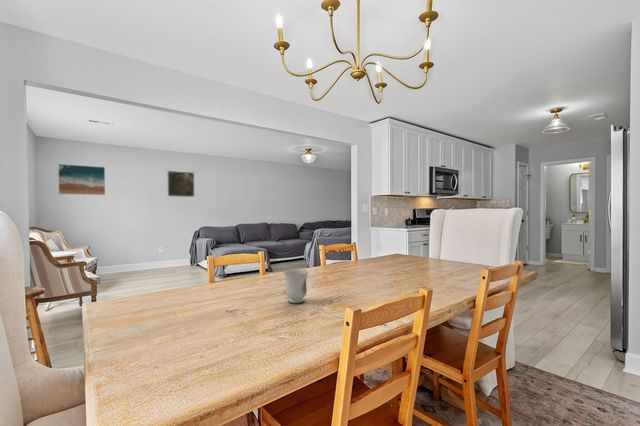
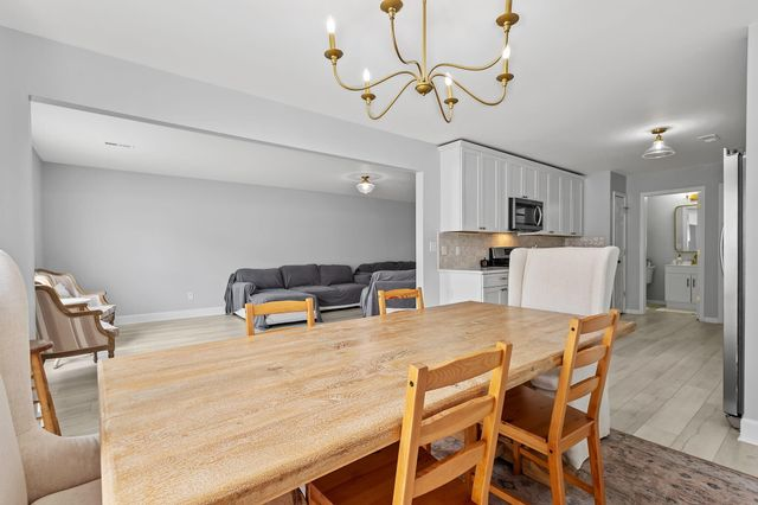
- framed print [166,170,195,198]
- mug [283,268,309,304]
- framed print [57,163,106,196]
